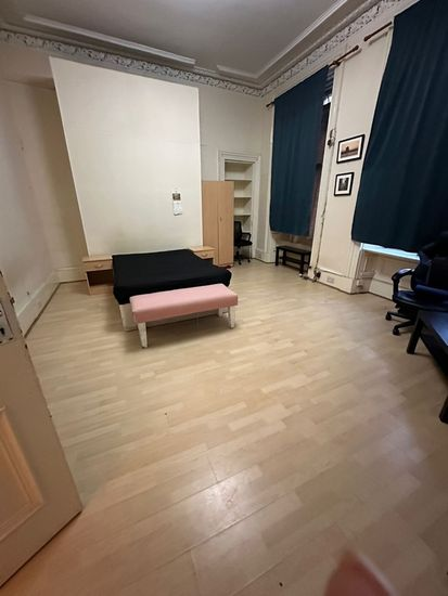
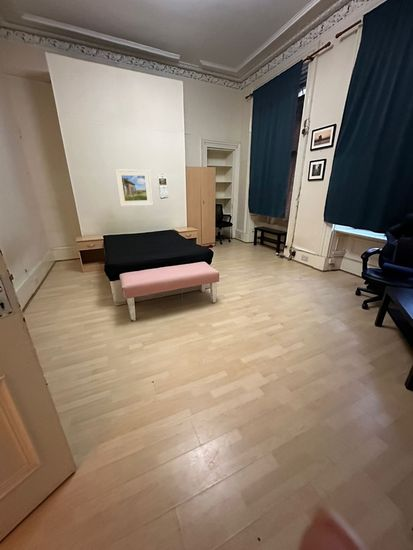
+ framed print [114,168,154,207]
